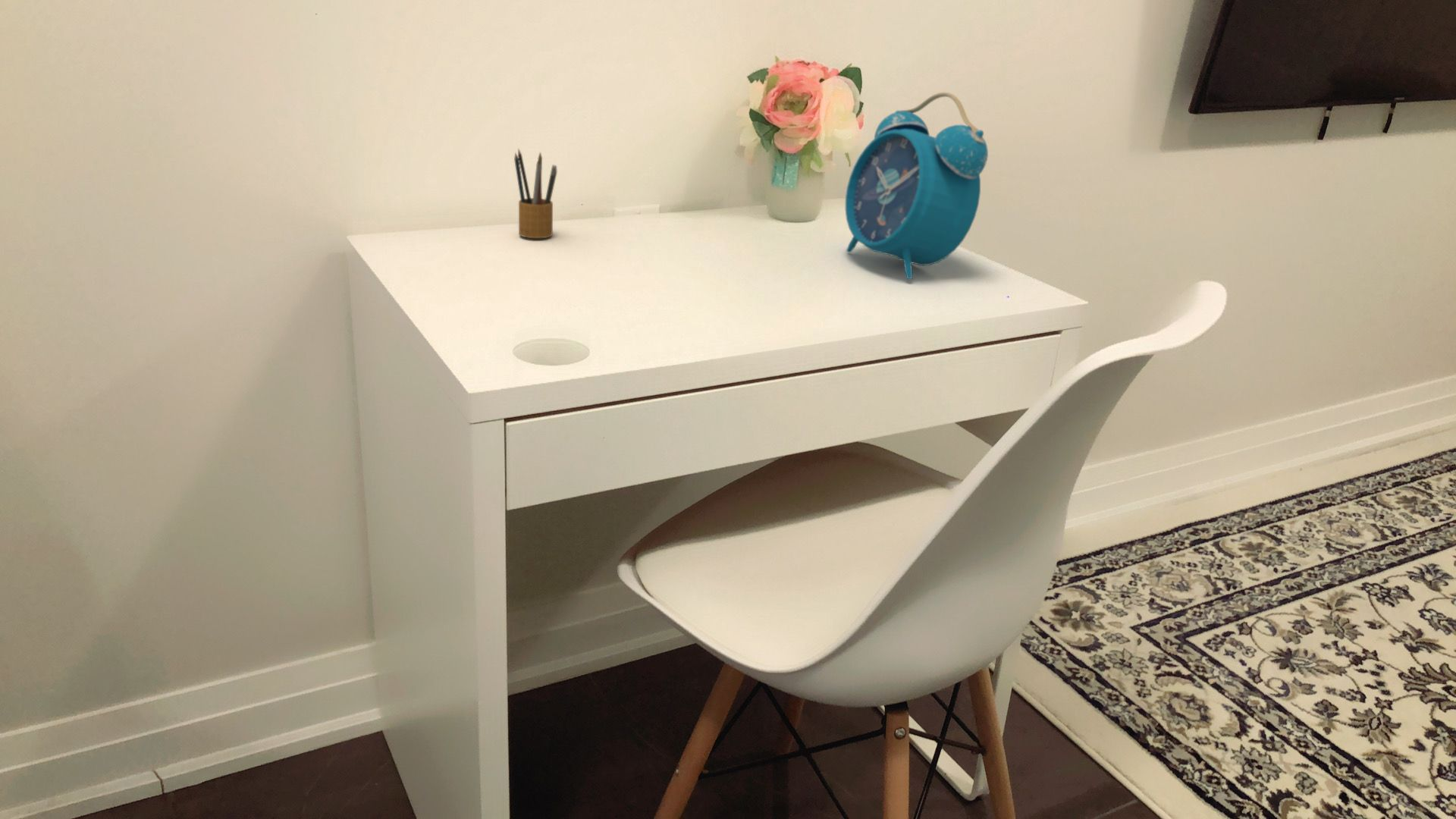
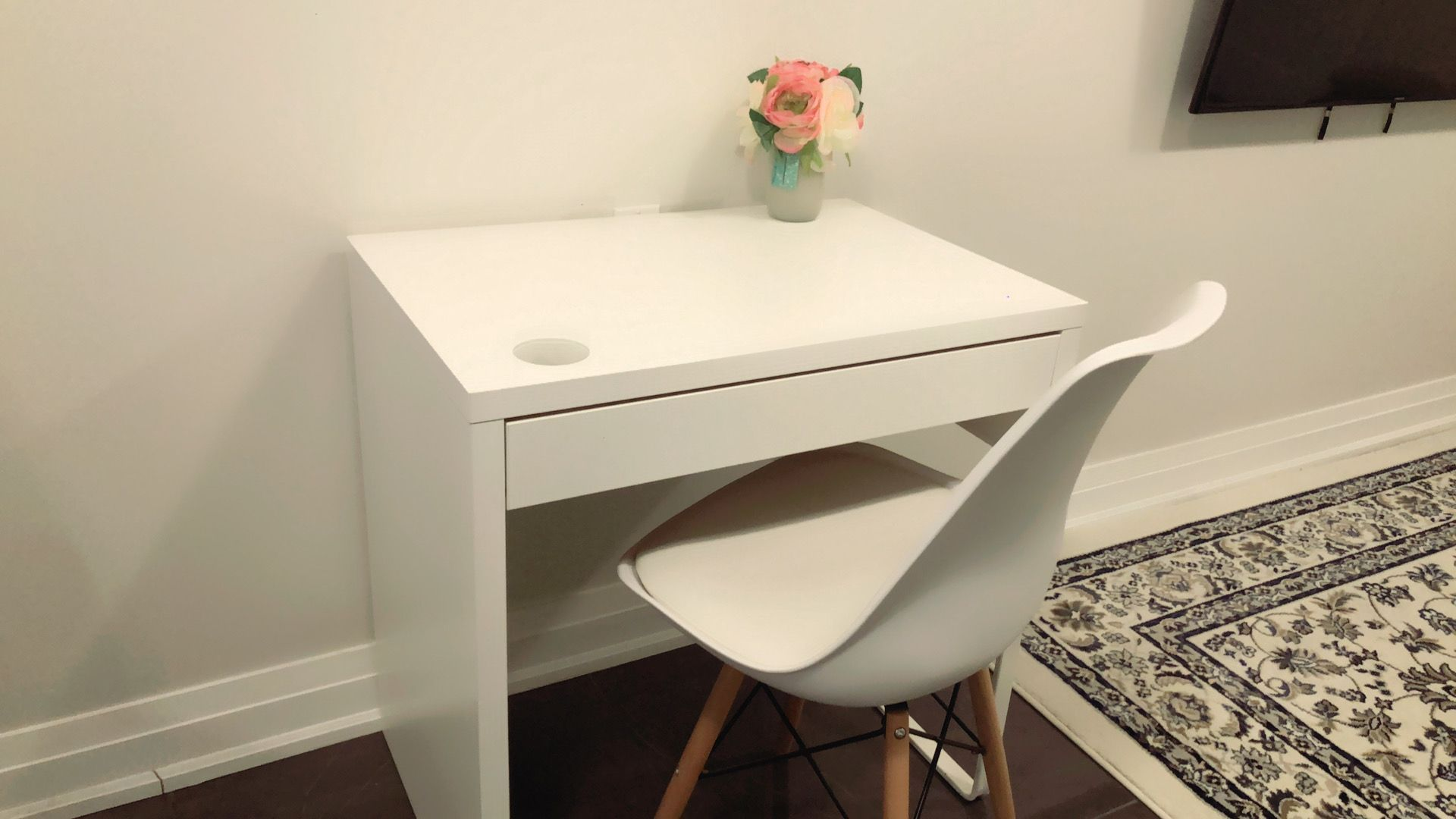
- pencil box [513,148,557,239]
- alarm clock [845,92,989,280]
